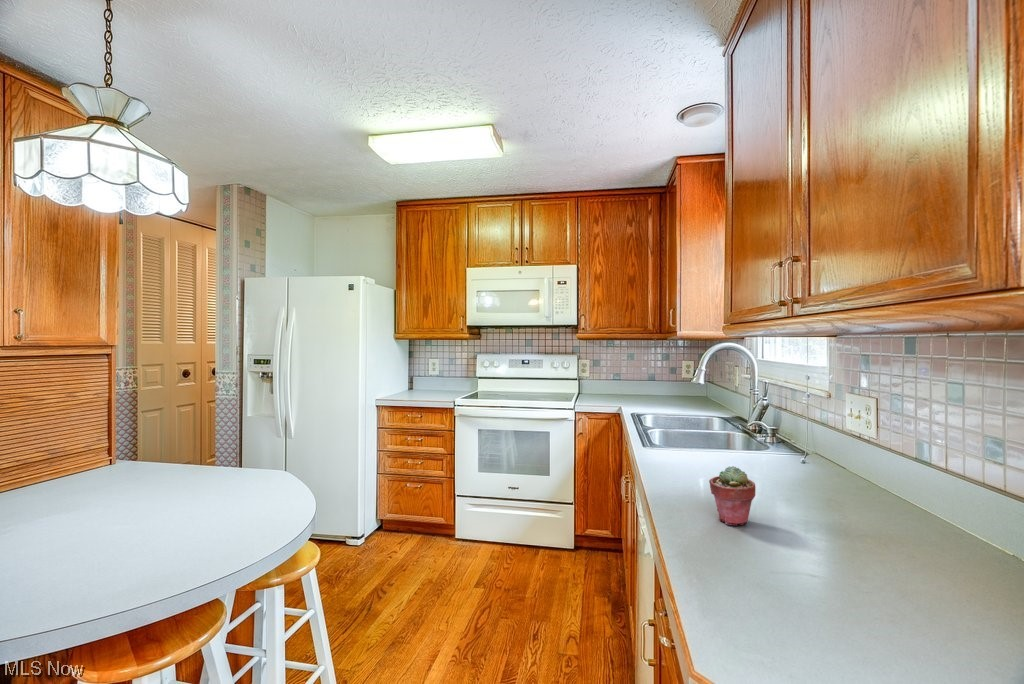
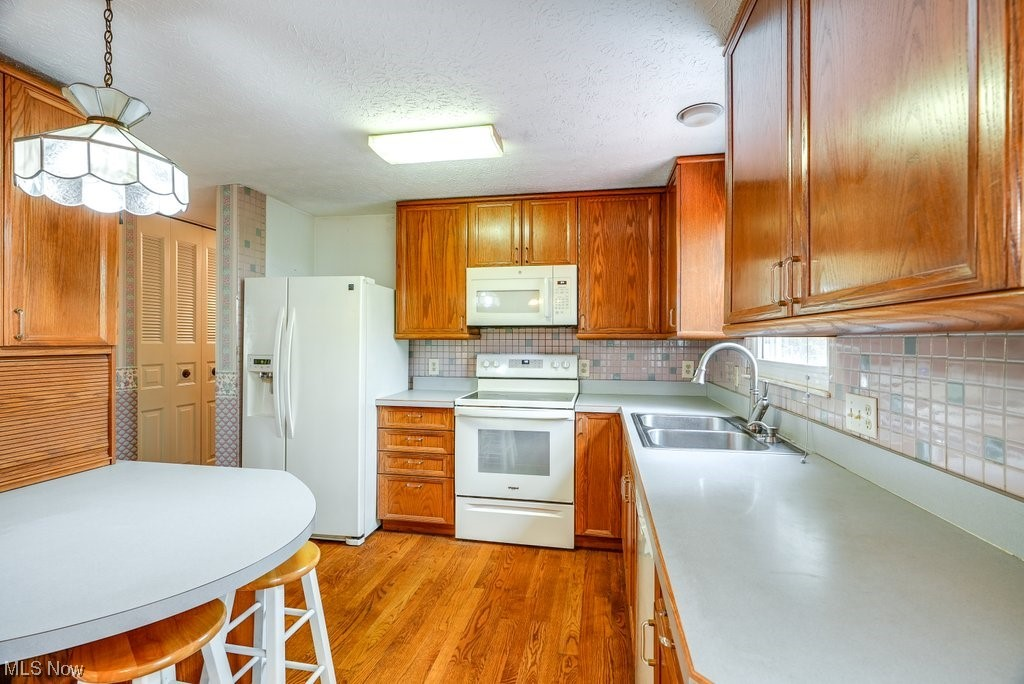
- potted succulent [708,465,756,526]
